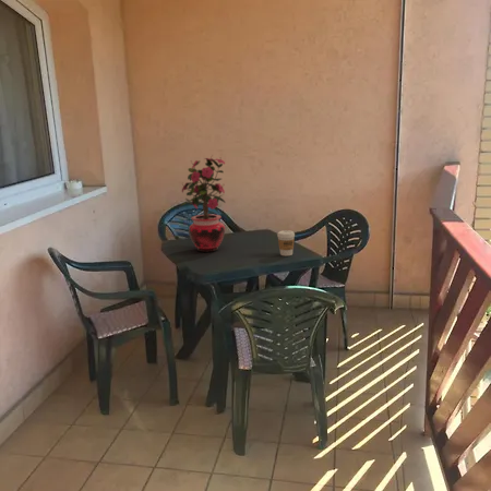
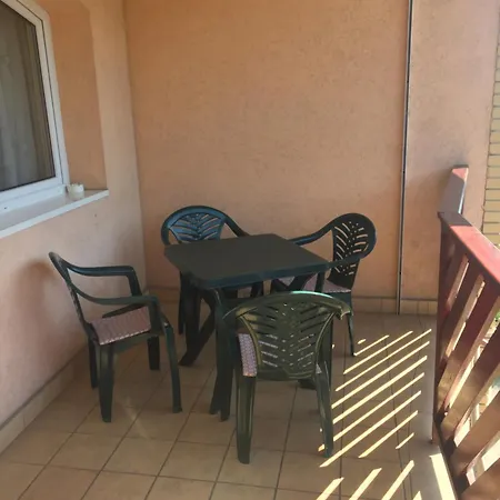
- coffee cup [276,229,296,256]
- potted flower [180,154,227,253]
